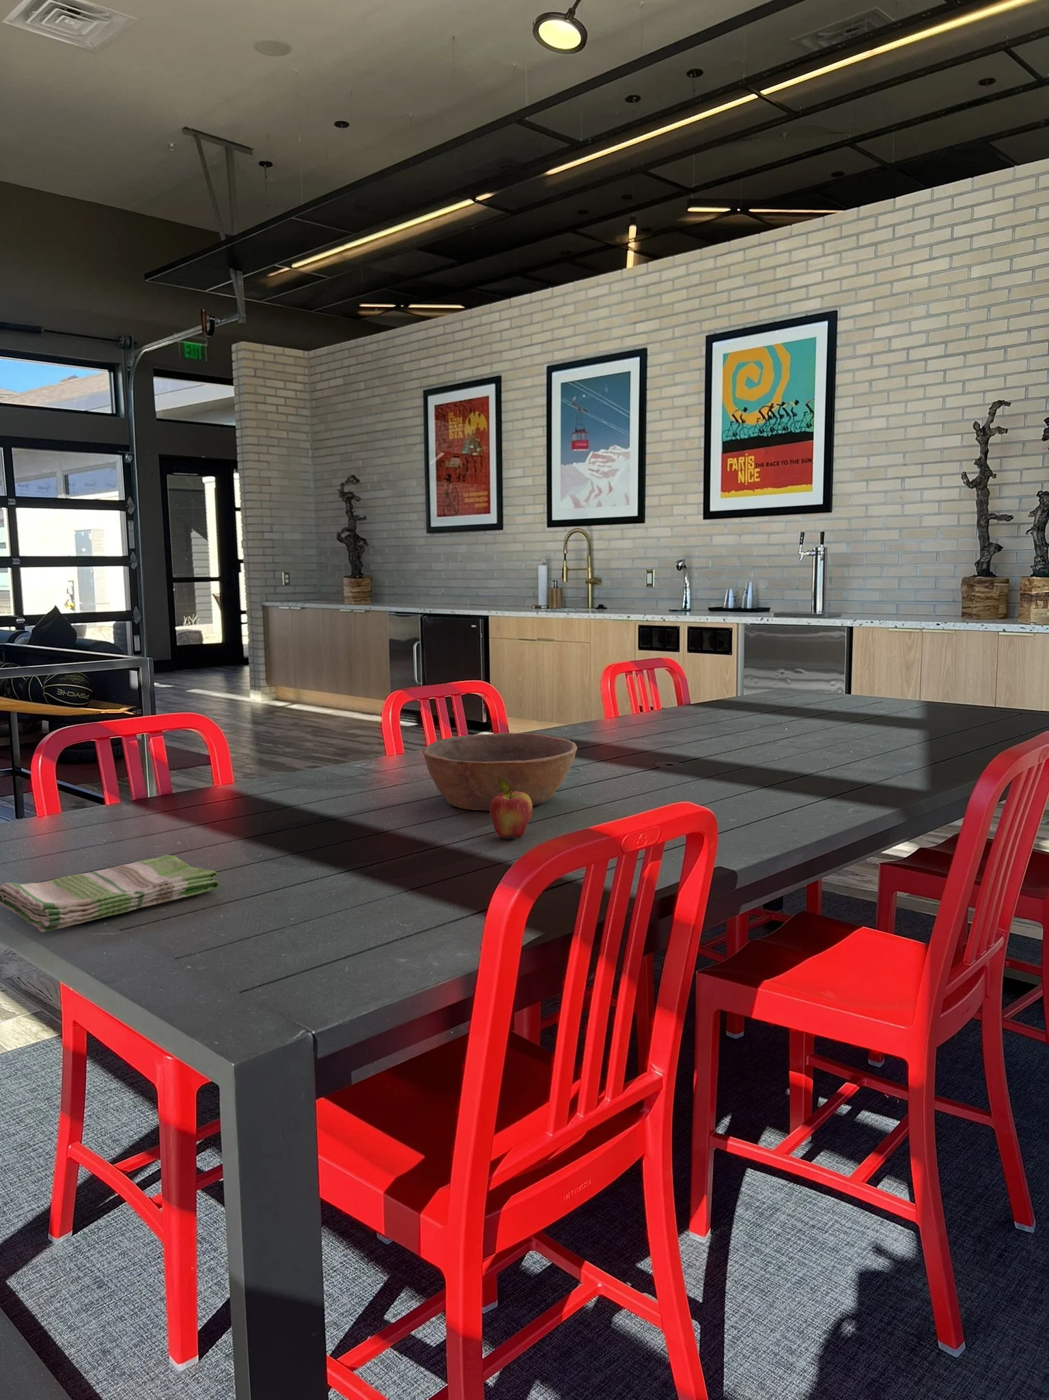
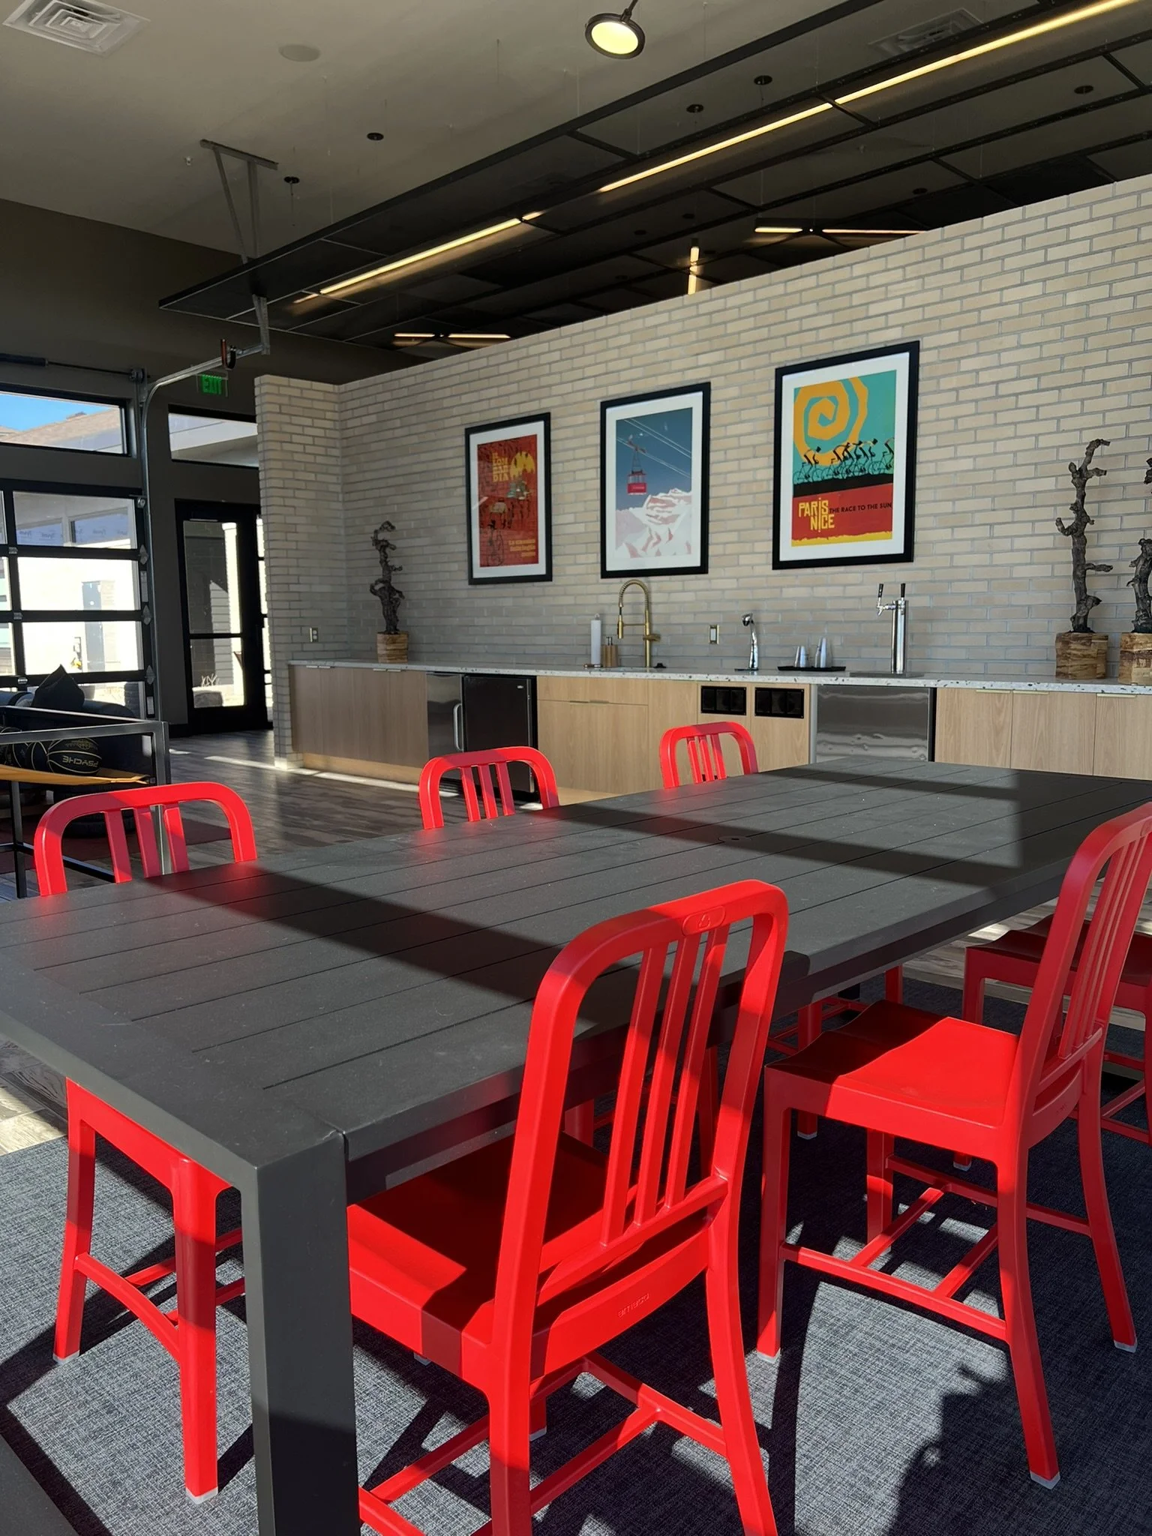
- bowl [421,732,577,811]
- fruit [489,776,533,839]
- dish towel [0,854,219,933]
